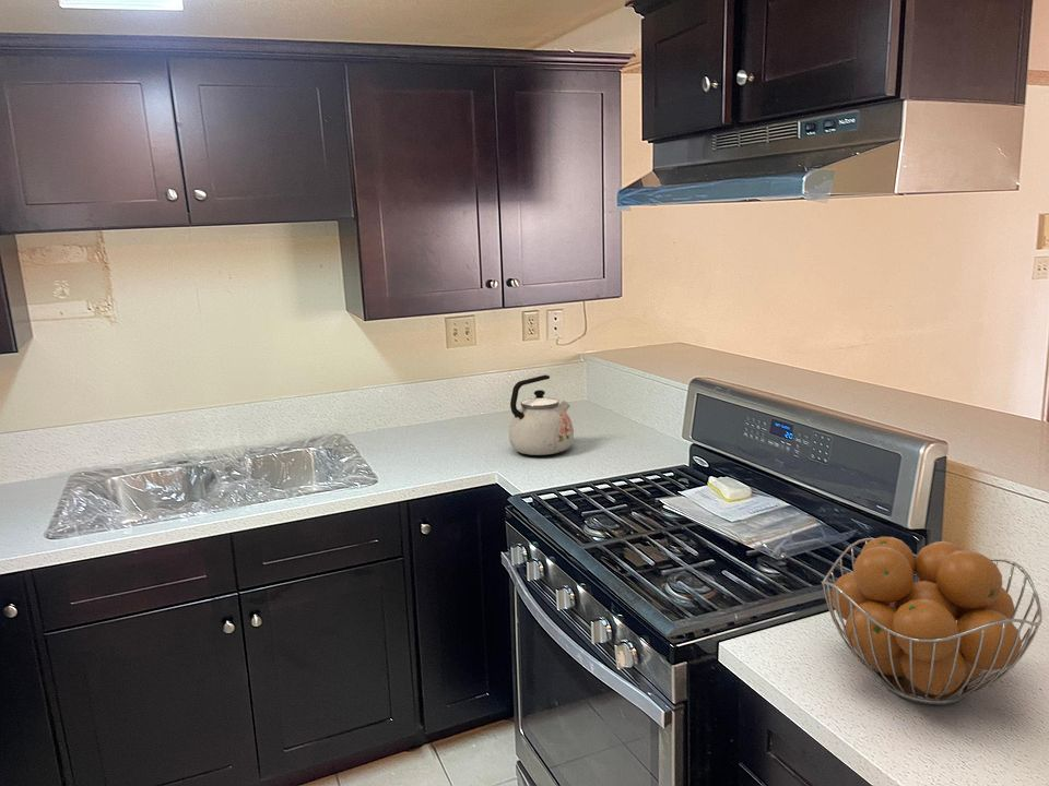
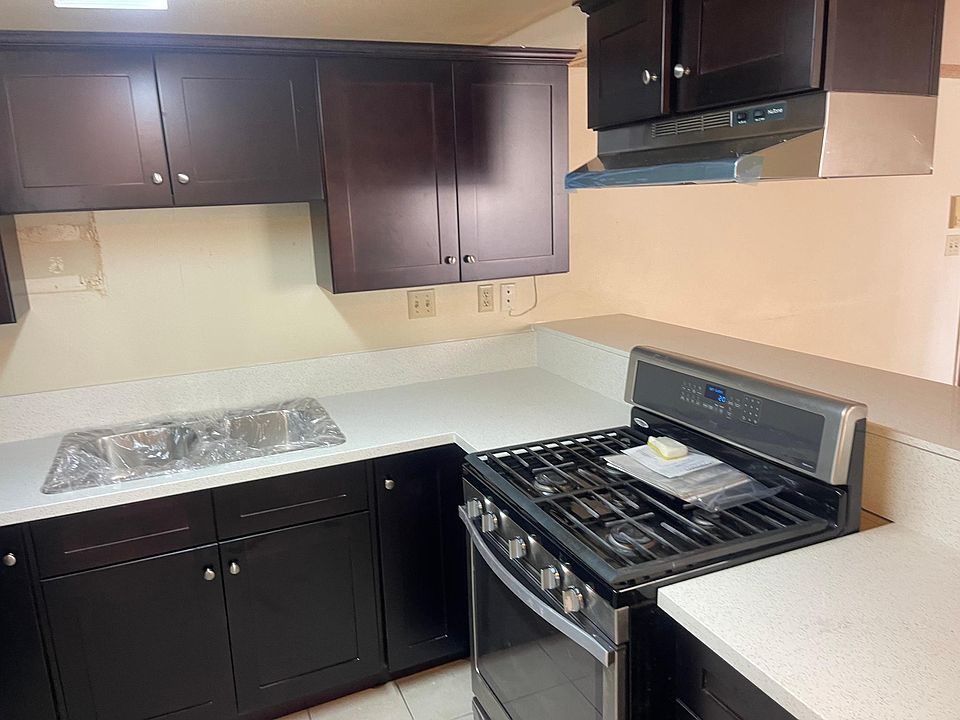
- fruit basket [821,536,1042,706]
- kettle [508,374,575,456]
